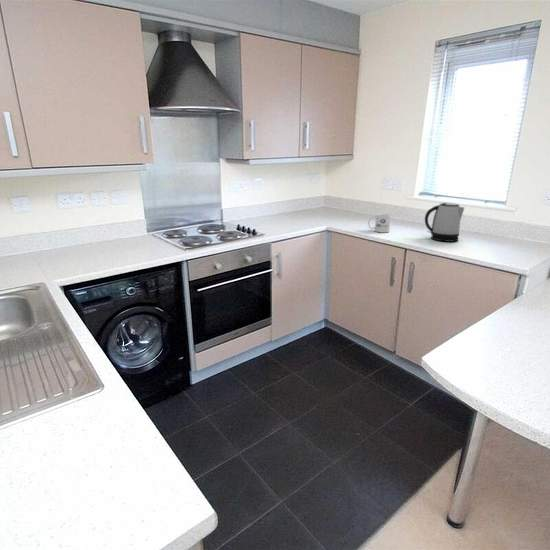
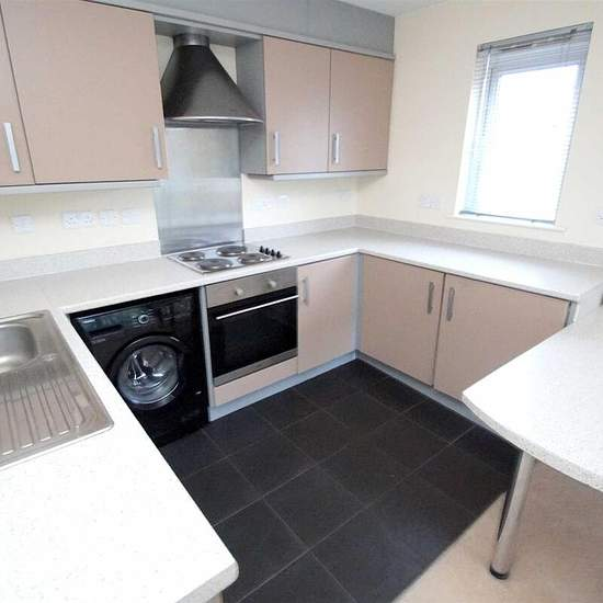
- mug [367,213,392,234]
- kettle [424,202,466,243]
